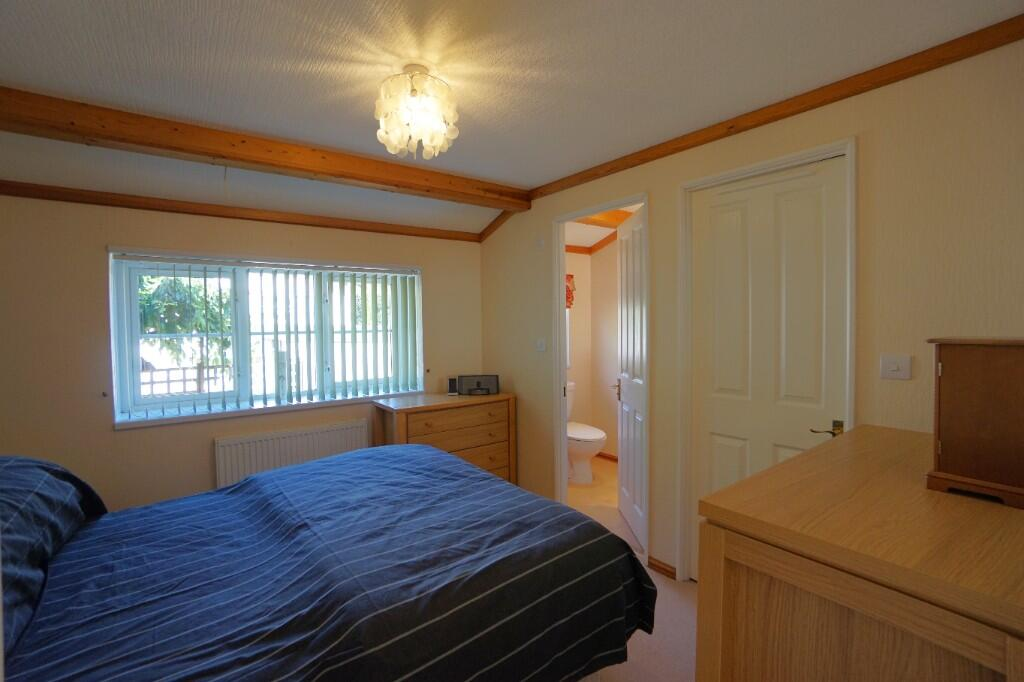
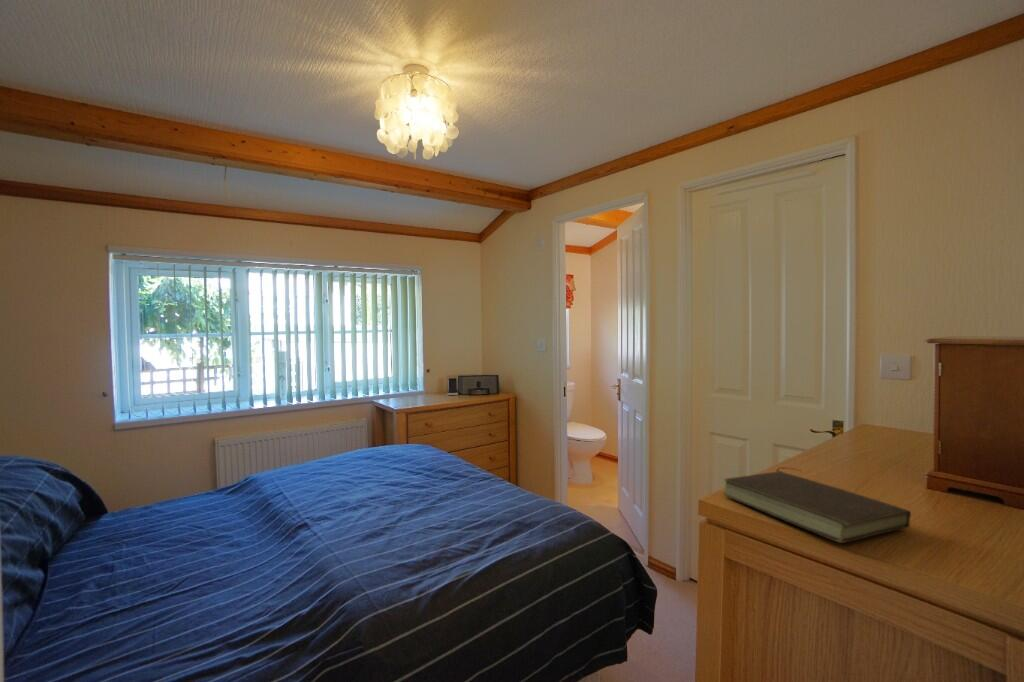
+ book [722,467,912,544]
